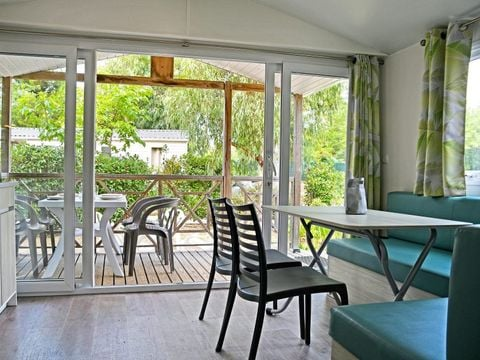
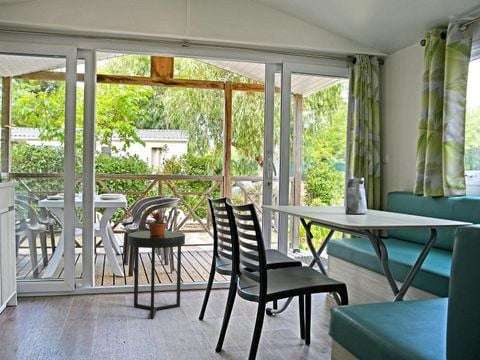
+ potted plant [142,206,173,235]
+ side table [127,230,186,320]
